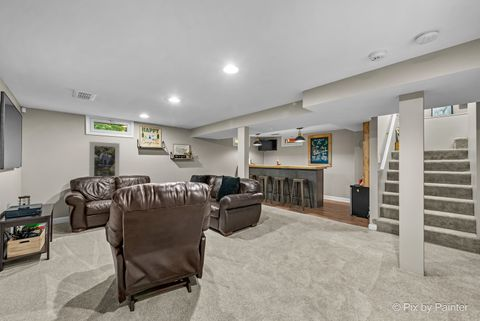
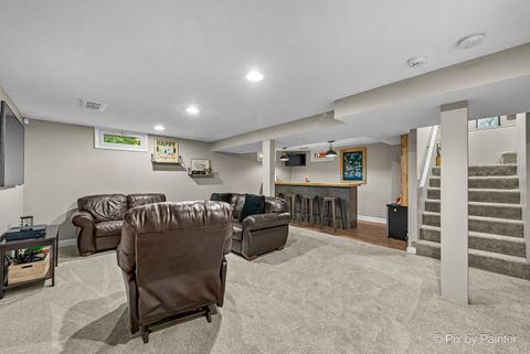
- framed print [88,141,121,178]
